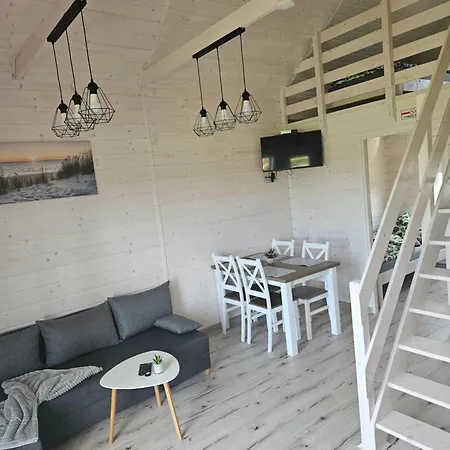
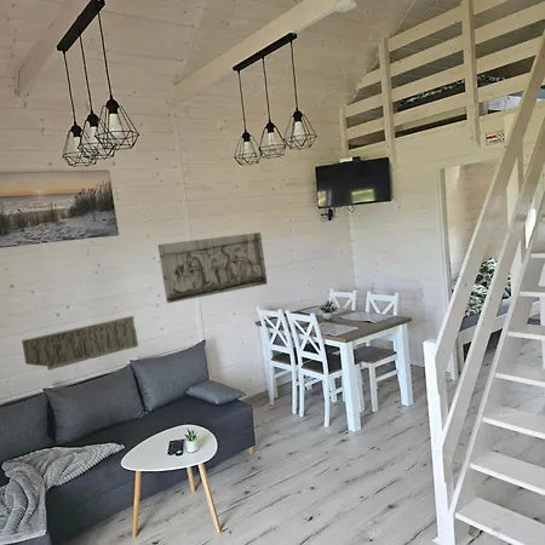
+ relief panel [21,315,139,372]
+ relief sculpture [157,231,269,304]
